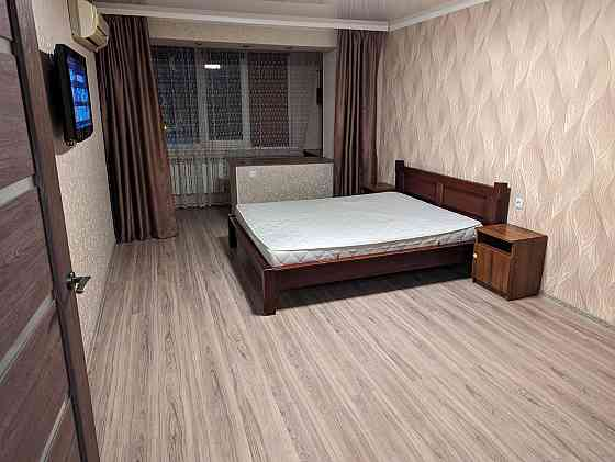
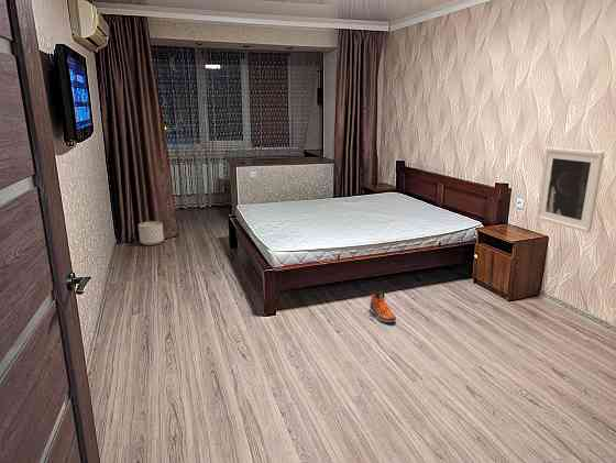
+ planter [138,220,165,246]
+ sneaker [369,290,397,323]
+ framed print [535,146,605,234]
